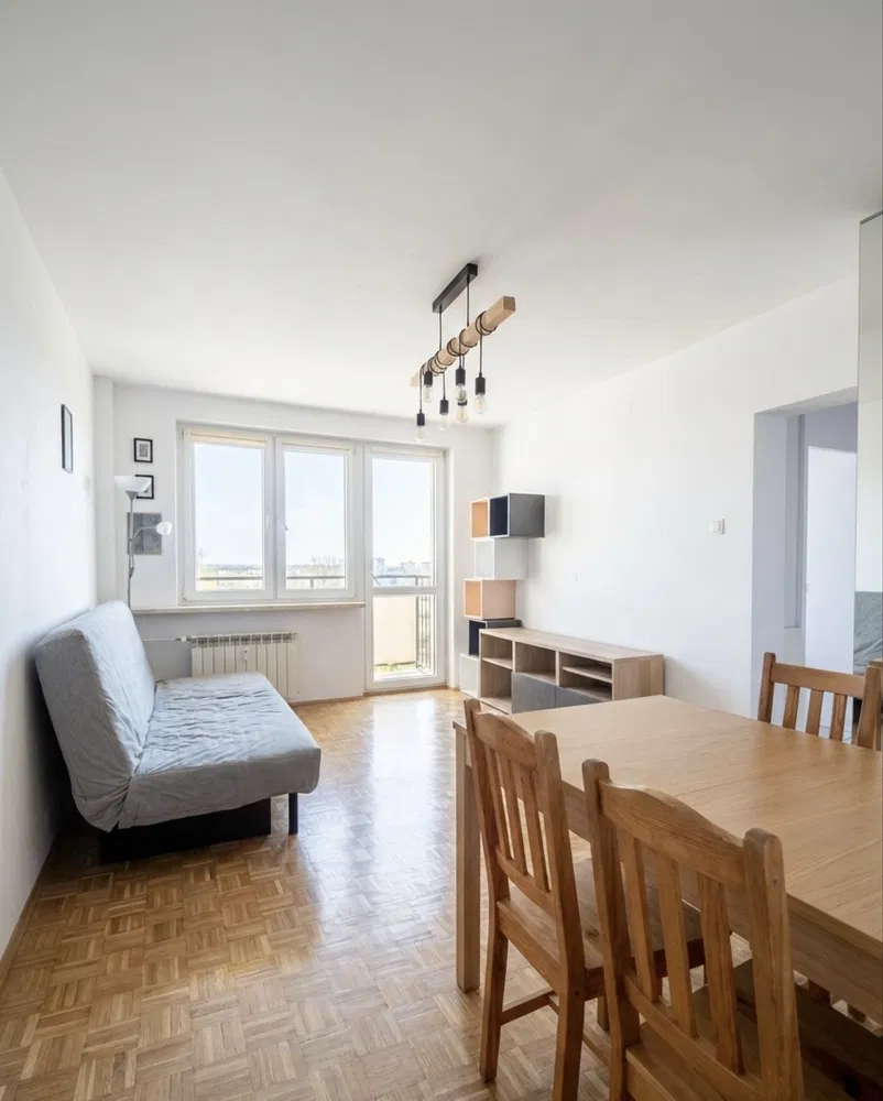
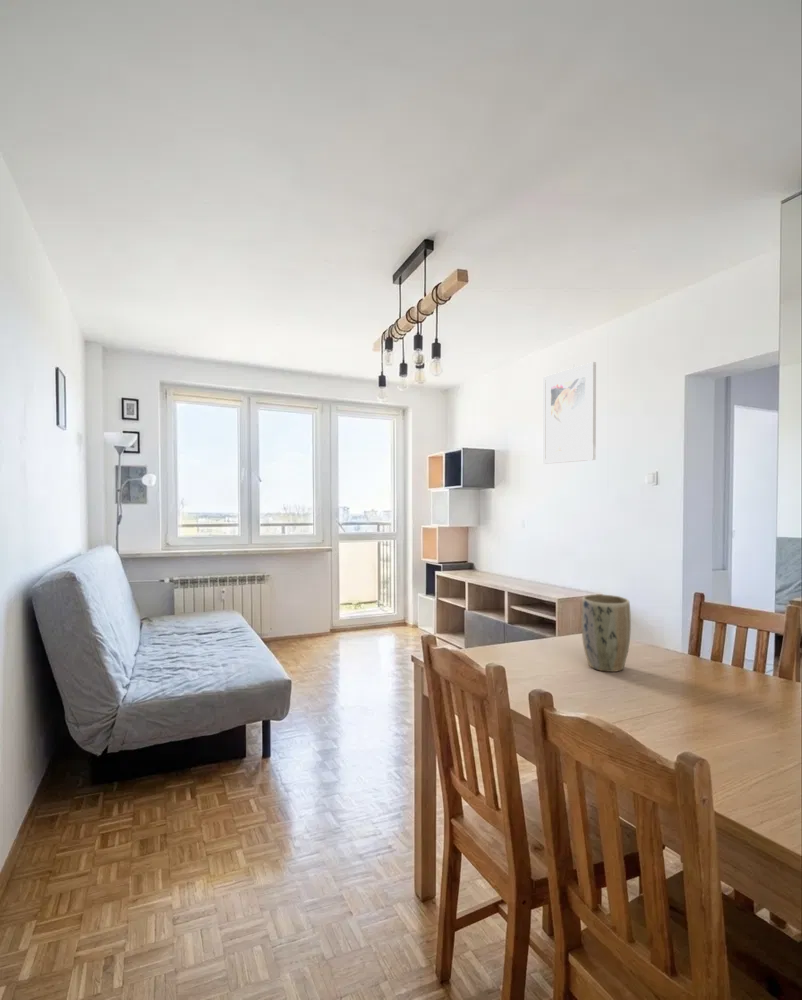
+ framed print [542,361,597,465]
+ plant pot [580,593,632,673]
